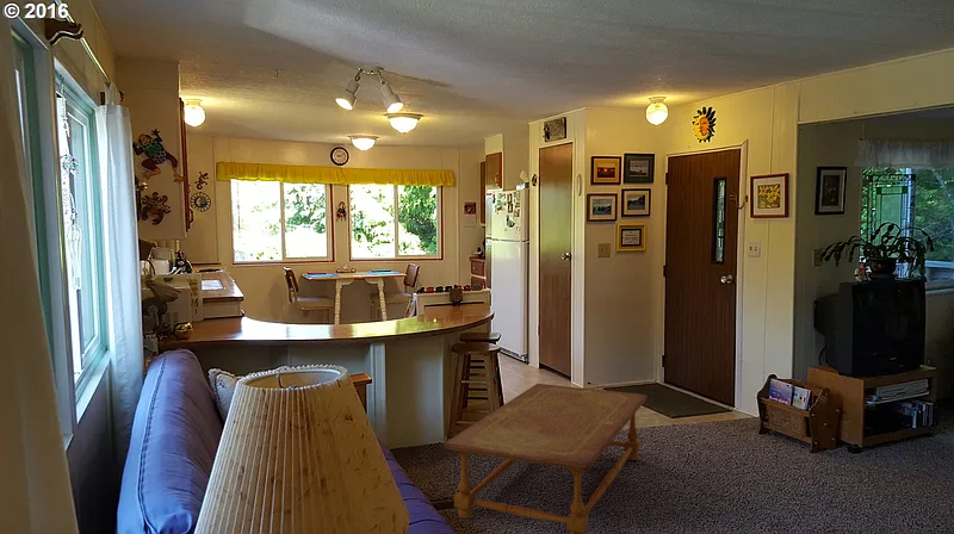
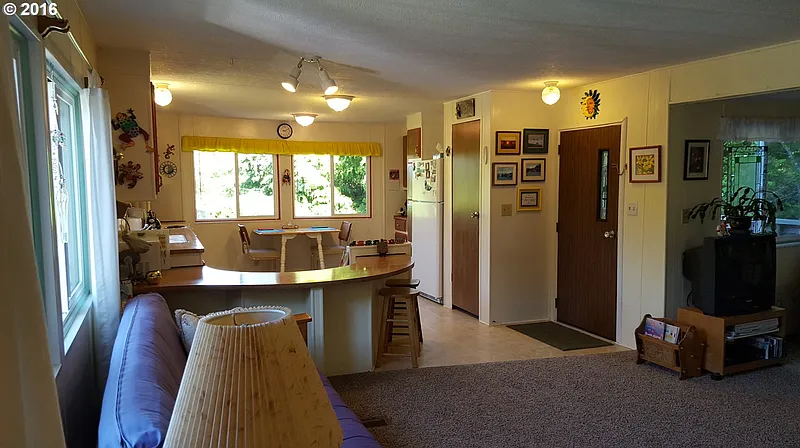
- coffee table [442,383,649,534]
